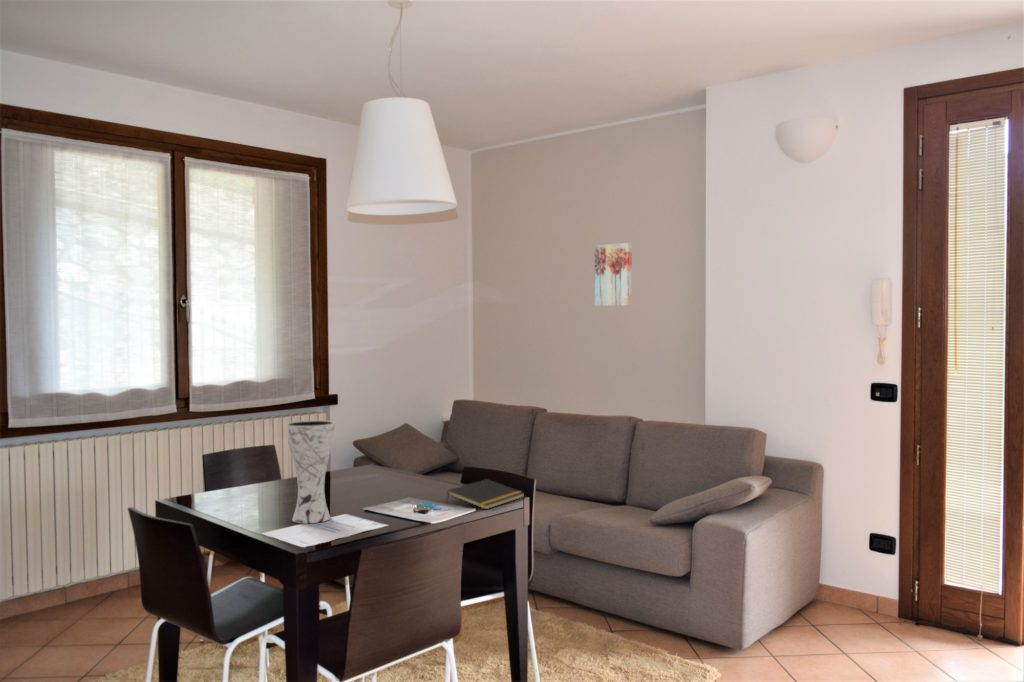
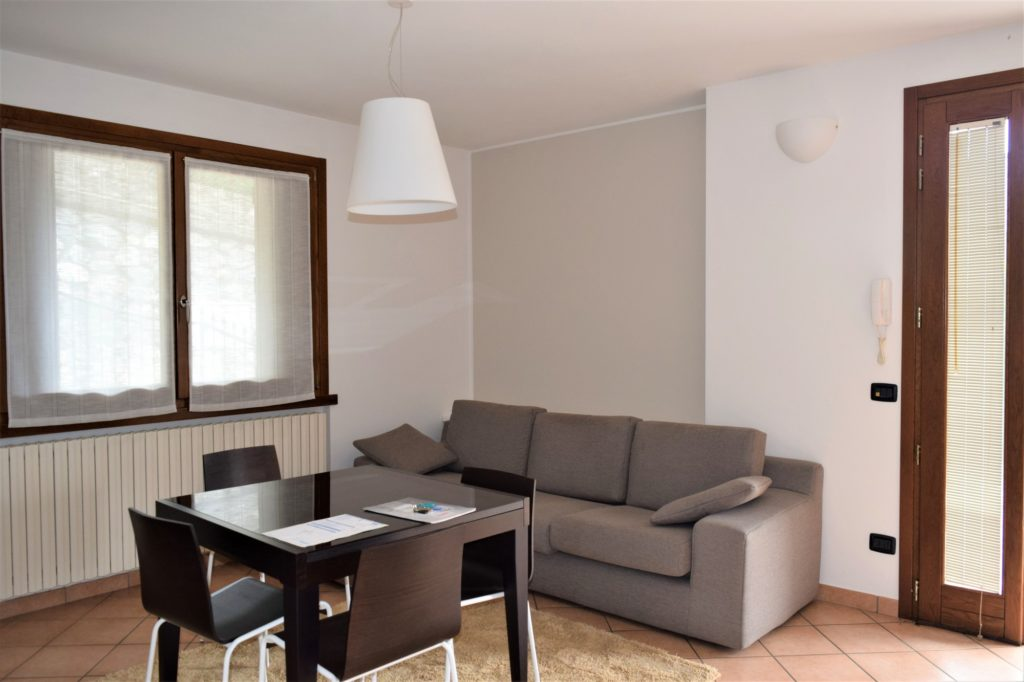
- wall art [594,242,633,307]
- vase [285,419,336,524]
- notepad [445,478,526,510]
